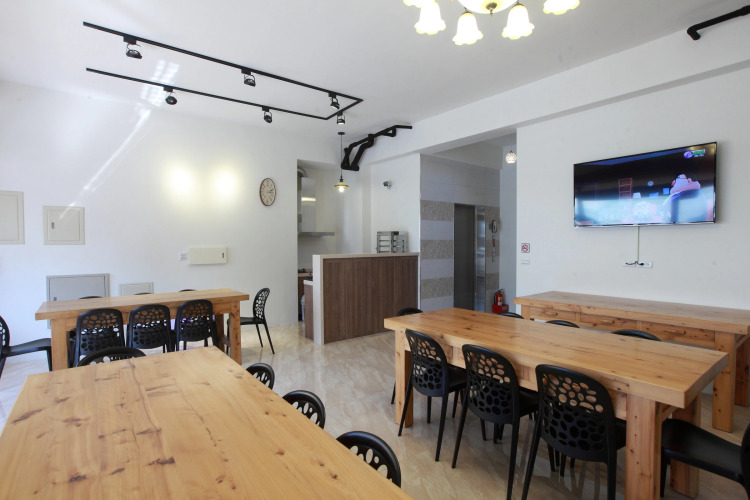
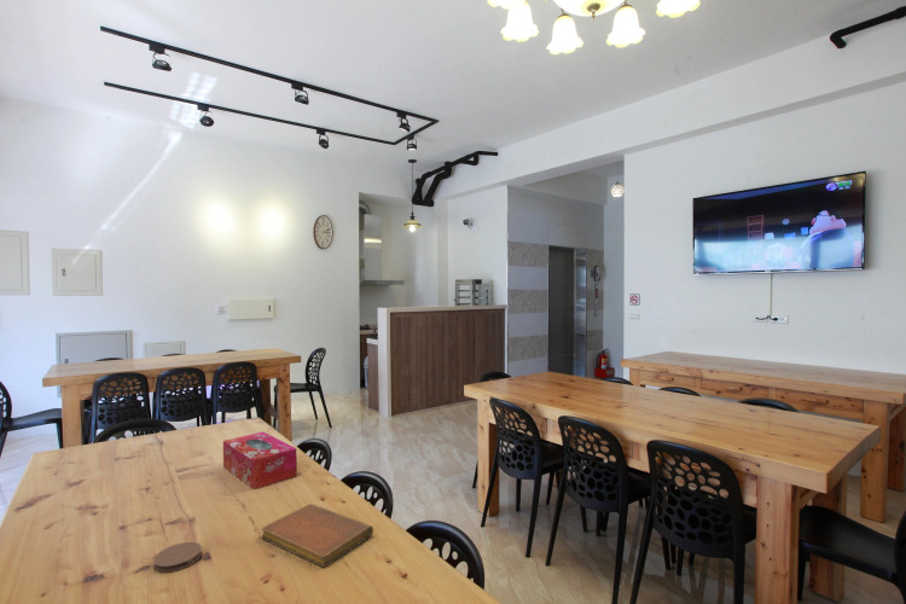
+ tissue box [222,430,298,490]
+ coaster [152,541,203,573]
+ notebook [260,503,374,569]
